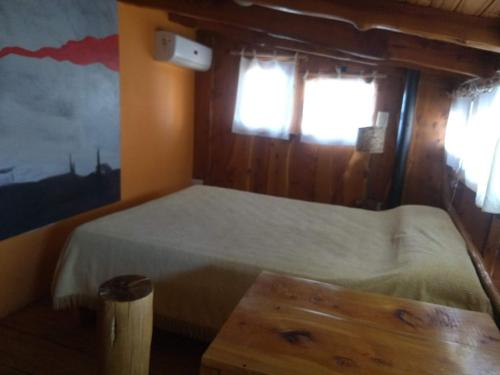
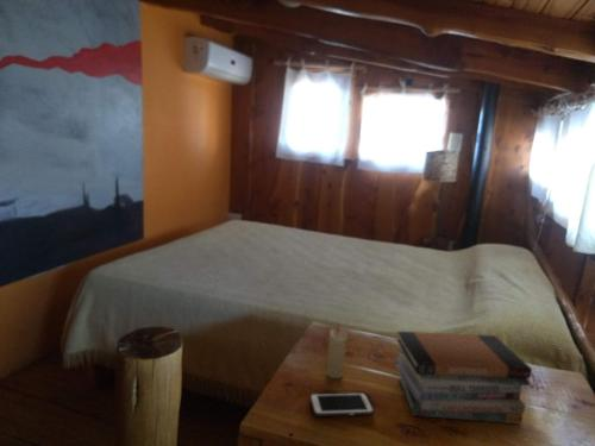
+ candle [325,323,349,379]
+ cell phone [308,391,375,417]
+ book stack [394,331,533,426]
